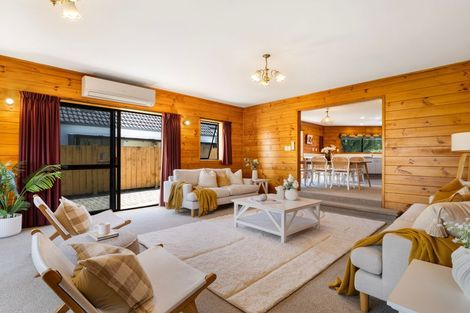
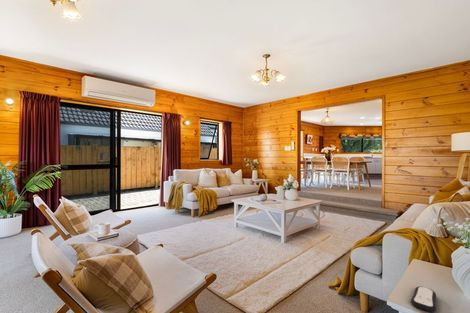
+ remote control [410,286,437,313]
